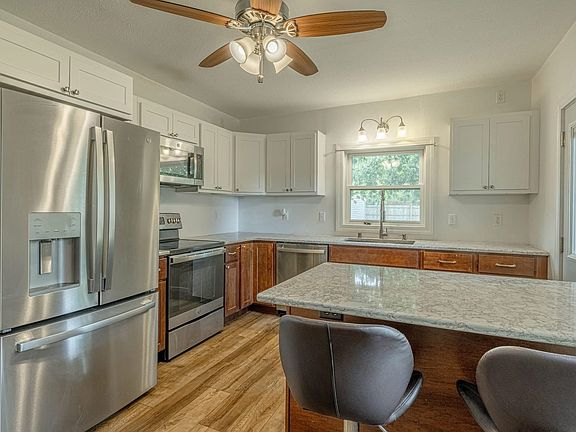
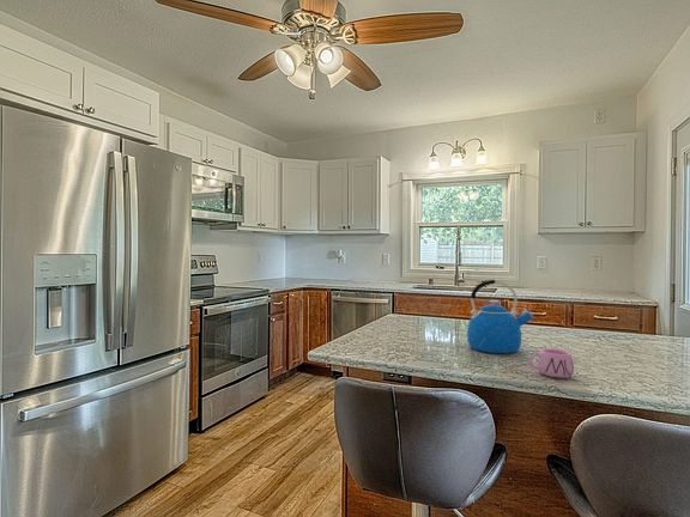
+ mug [527,347,575,379]
+ kettle [466,279,534,354]
